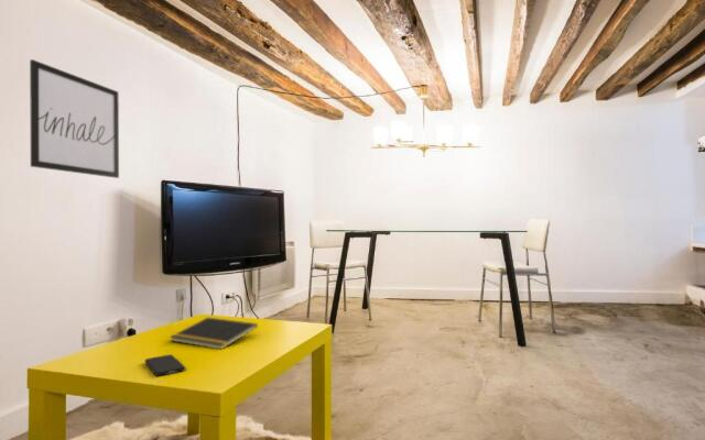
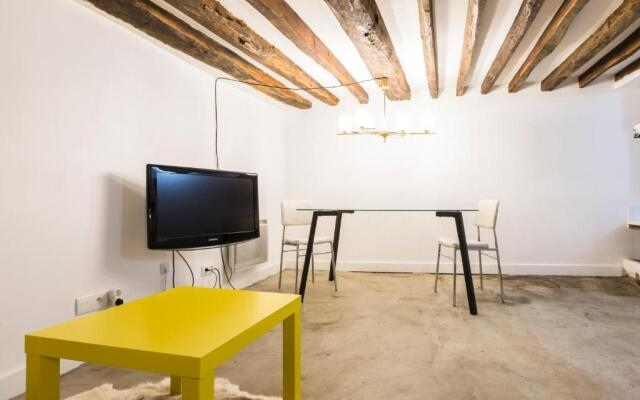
- wall art [29,58,120,179]
- smartphone [143,353,186,377]
- notepad [169,316,259,350]
